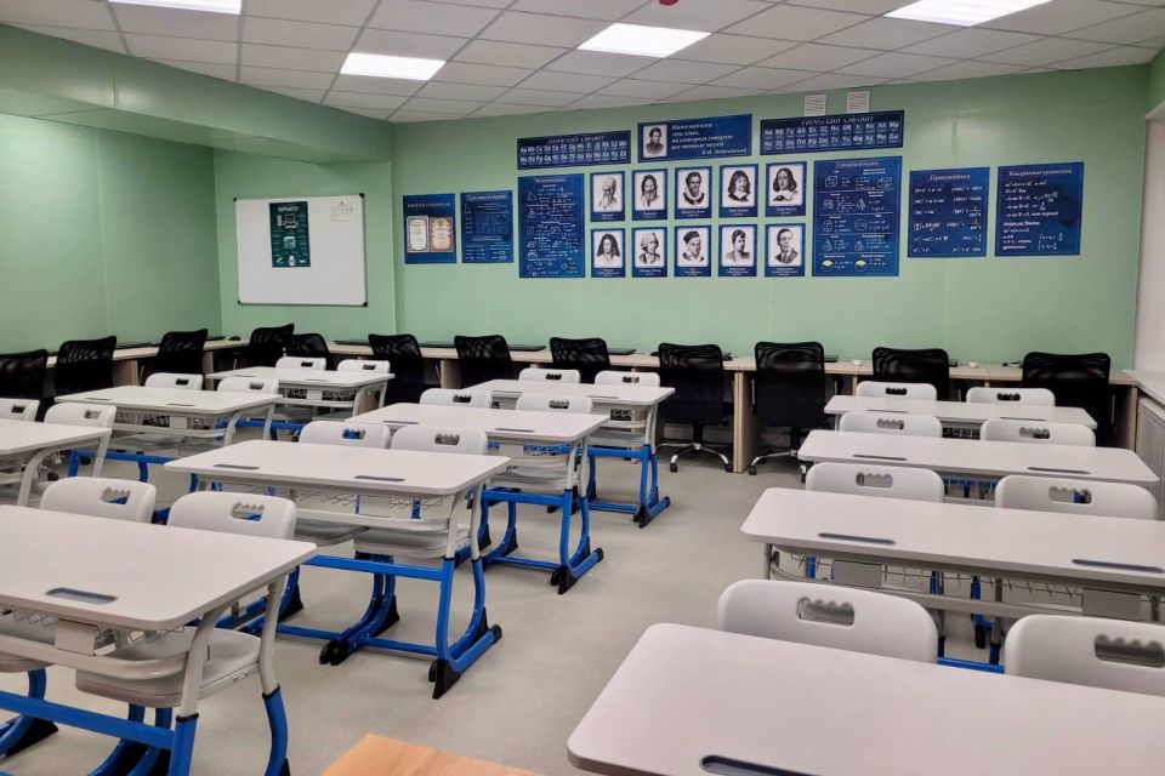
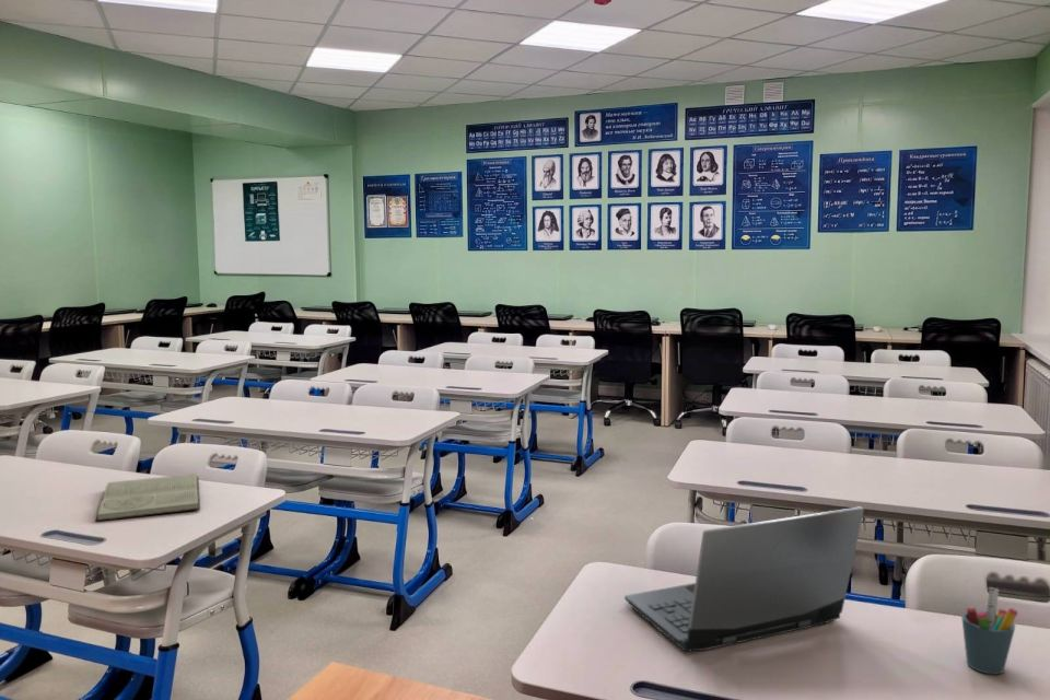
+ laptop computer [623,505,865,653]
+ pen holder [960,586,1018,675]
+ book [94,472,201,523]
